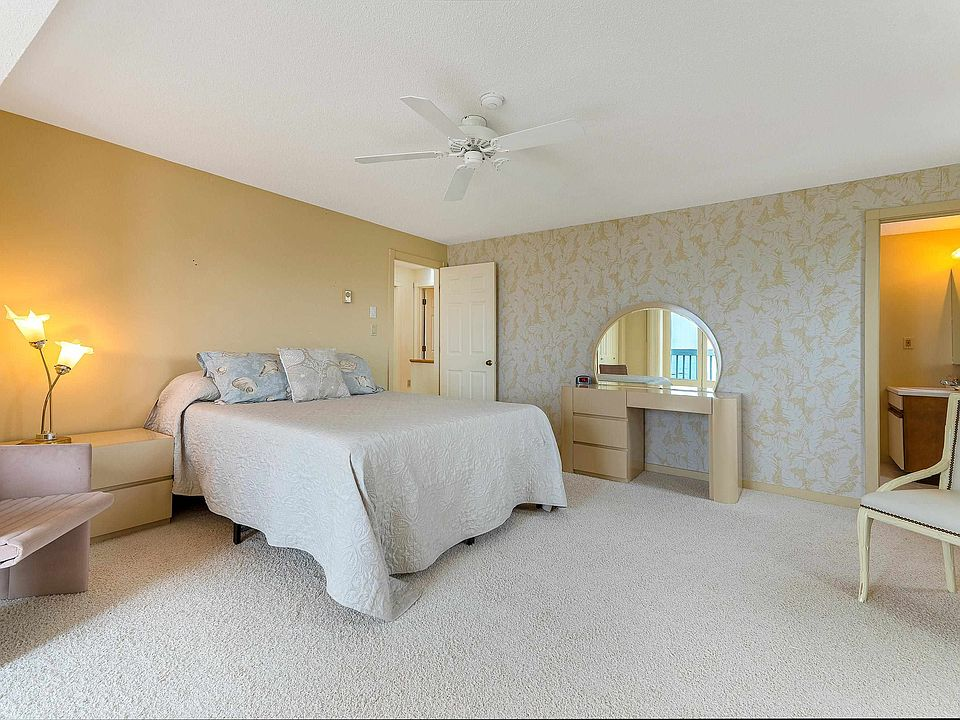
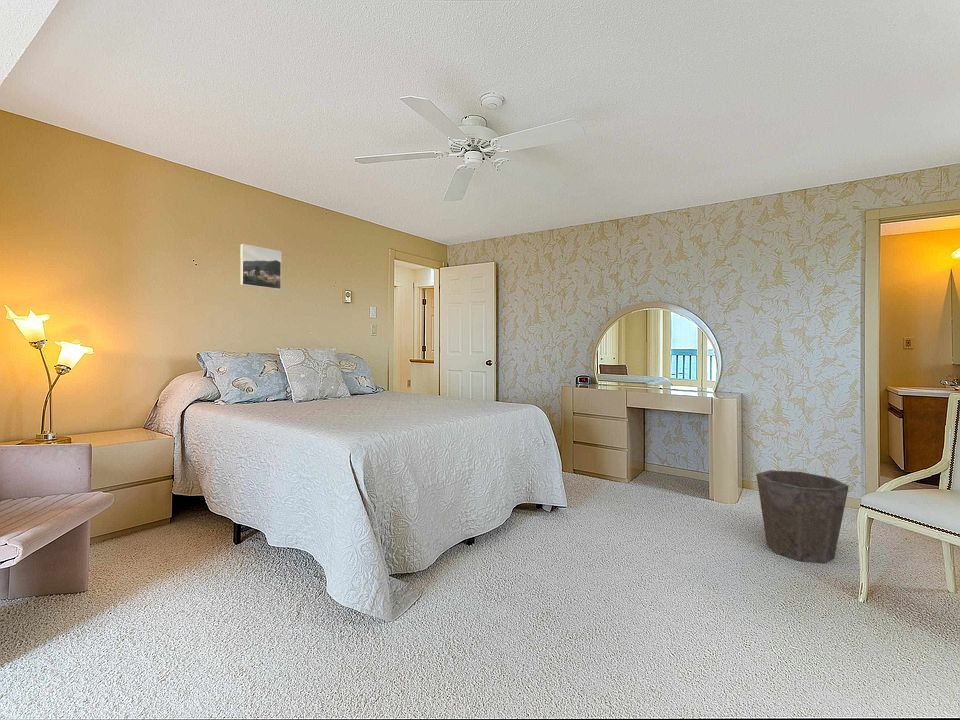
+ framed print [239,243,282,291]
+ waste bin [755,469,850,564]
